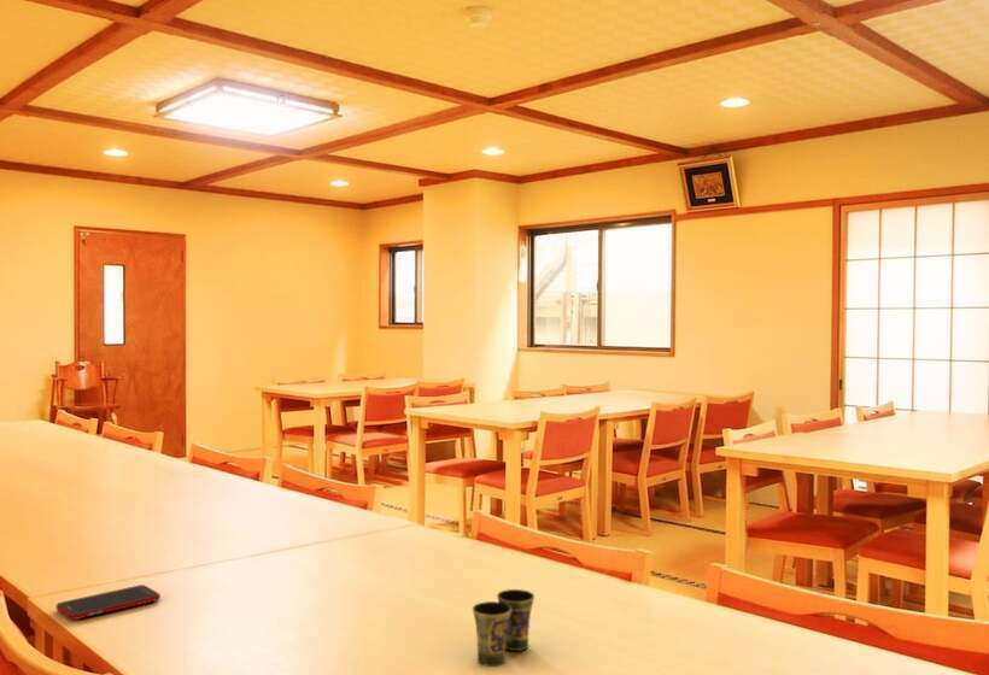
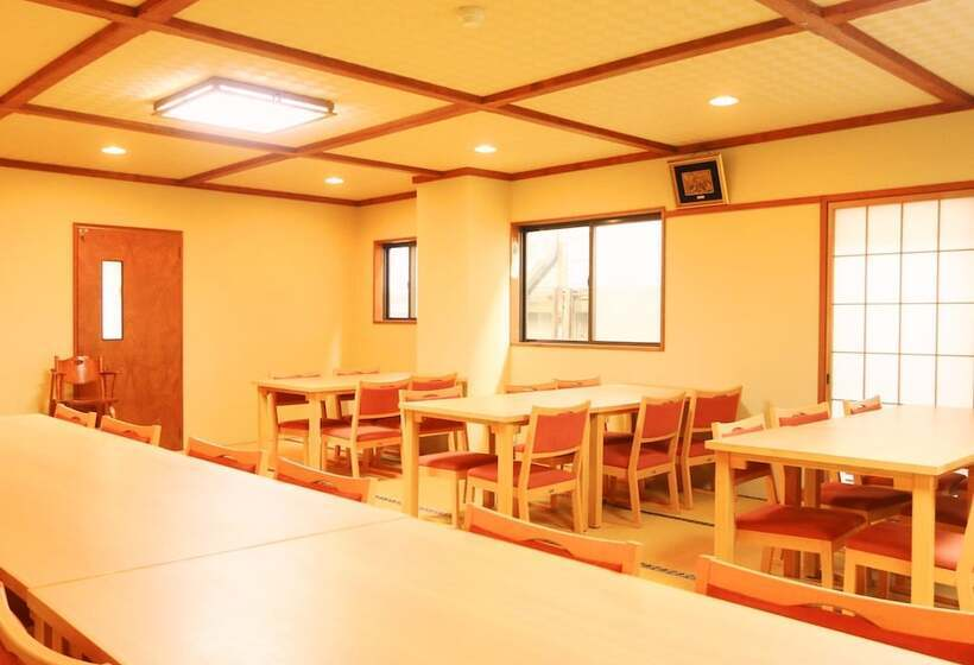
- cell phone [55,583,162,621]
- cup [472,588,536,668]
